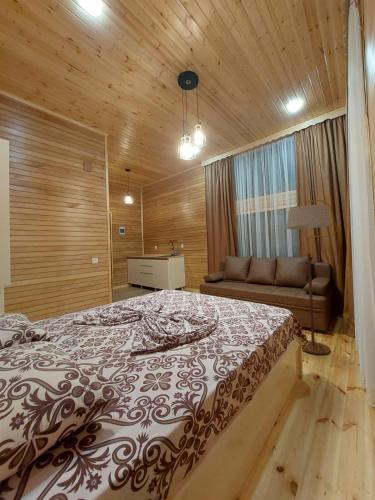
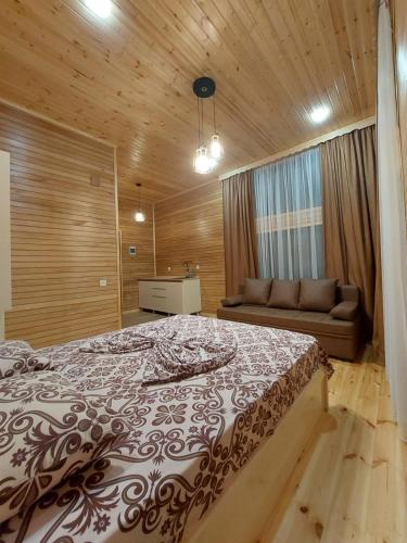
- floor lamp [286,199,338,355]
